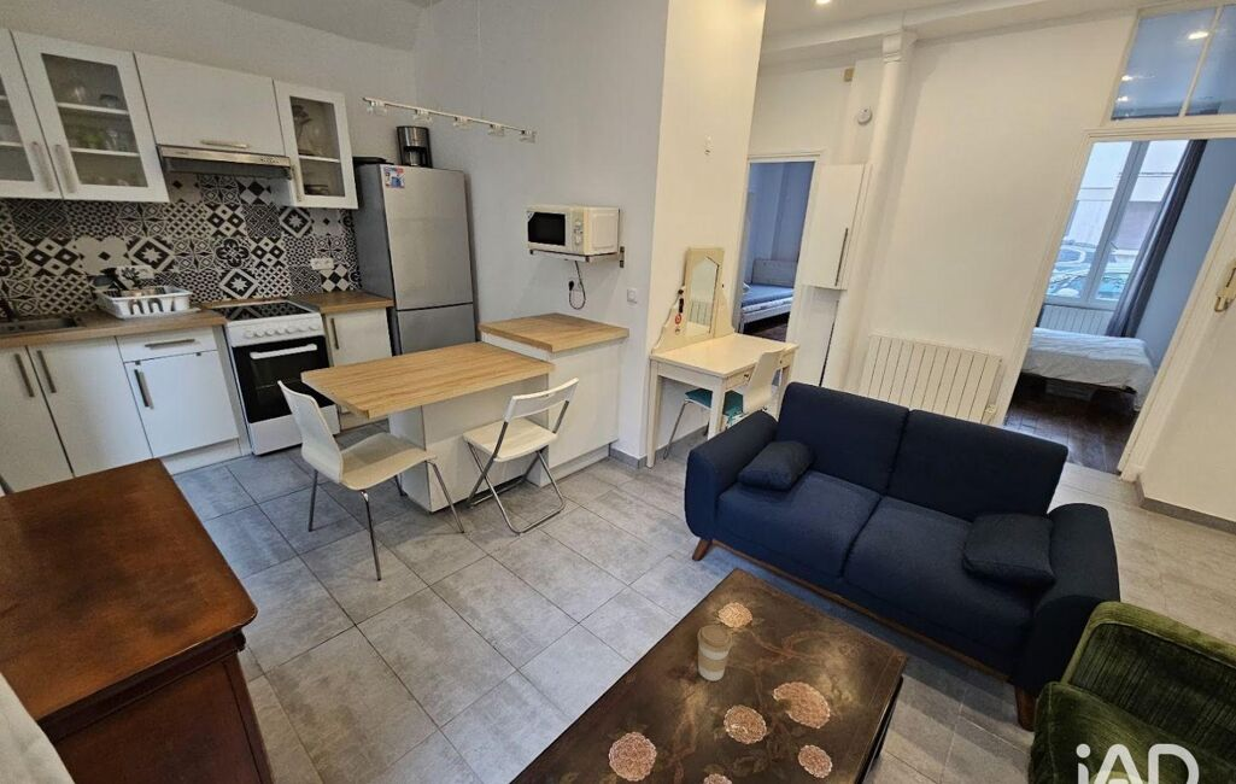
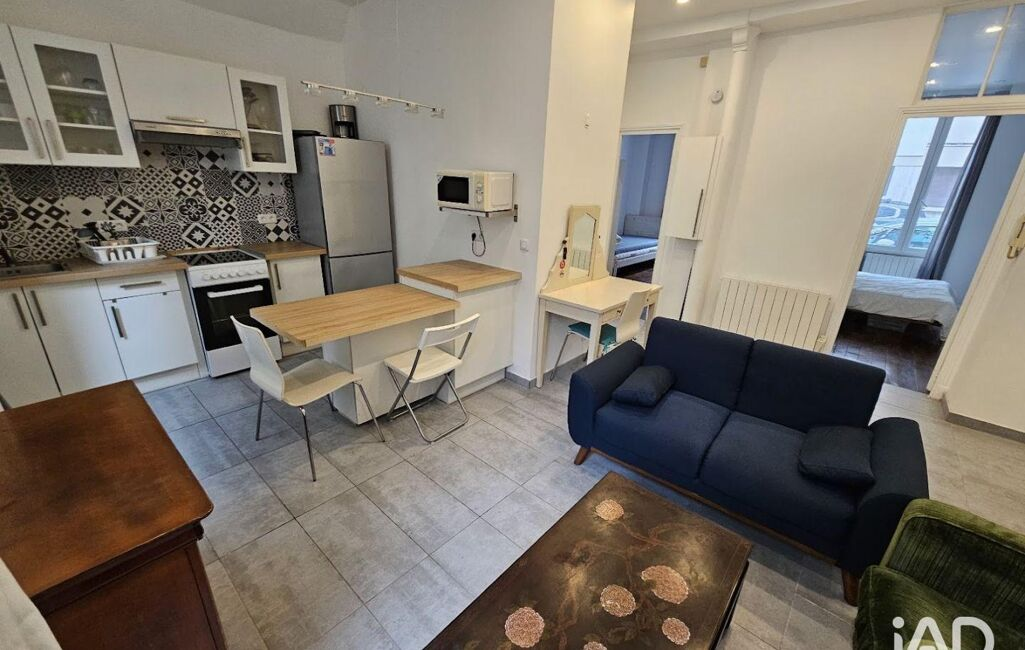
- coffee cup [696,624,733,681]
